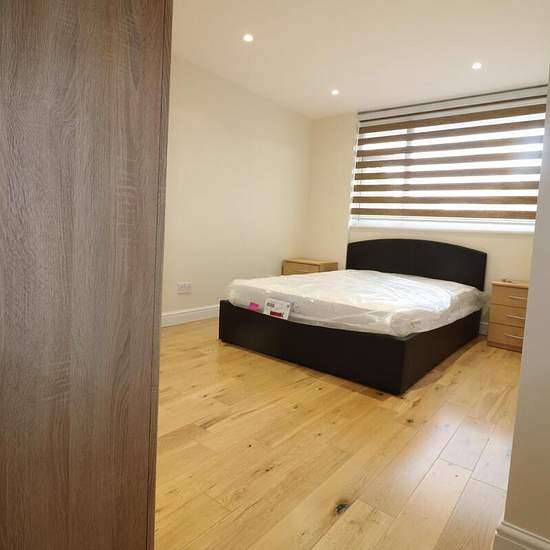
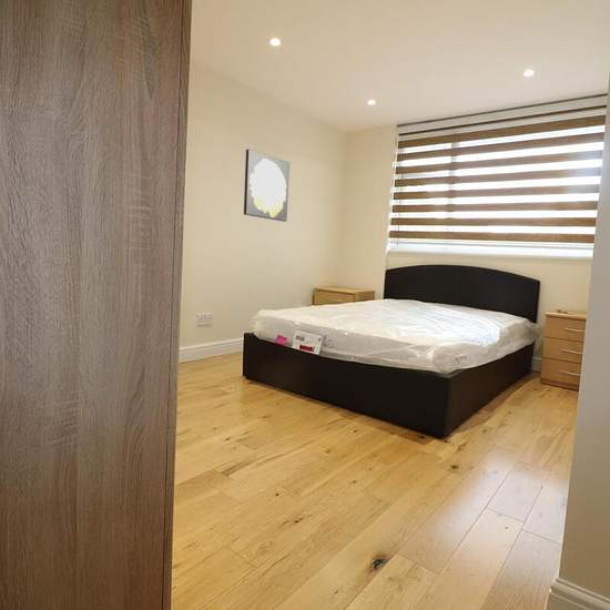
+ wall art [243,148,291,223]
